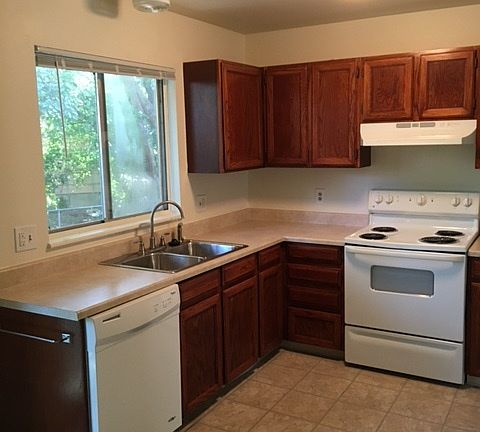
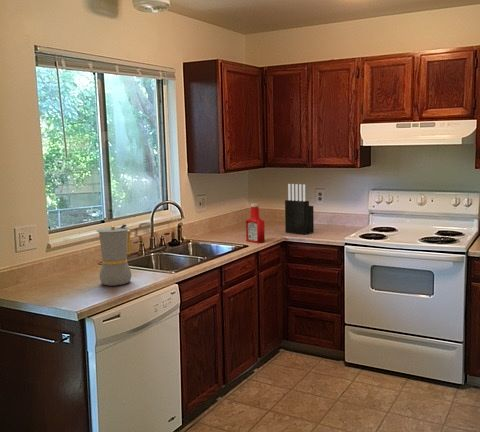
+ soap bottle [245,202,266,244]
+ coffee maker [95,223,132,287]
+ knife block [284,183,315,236]
